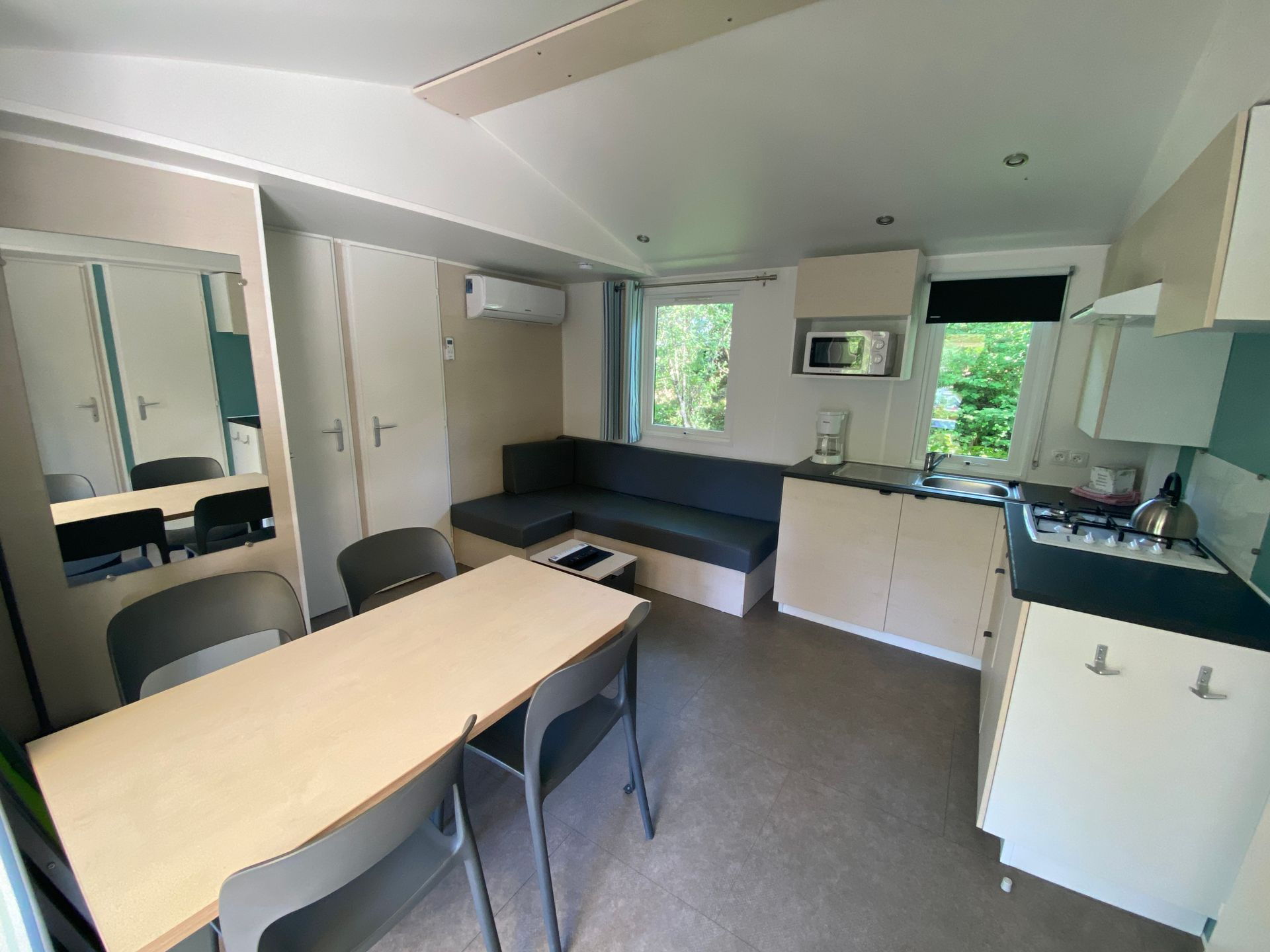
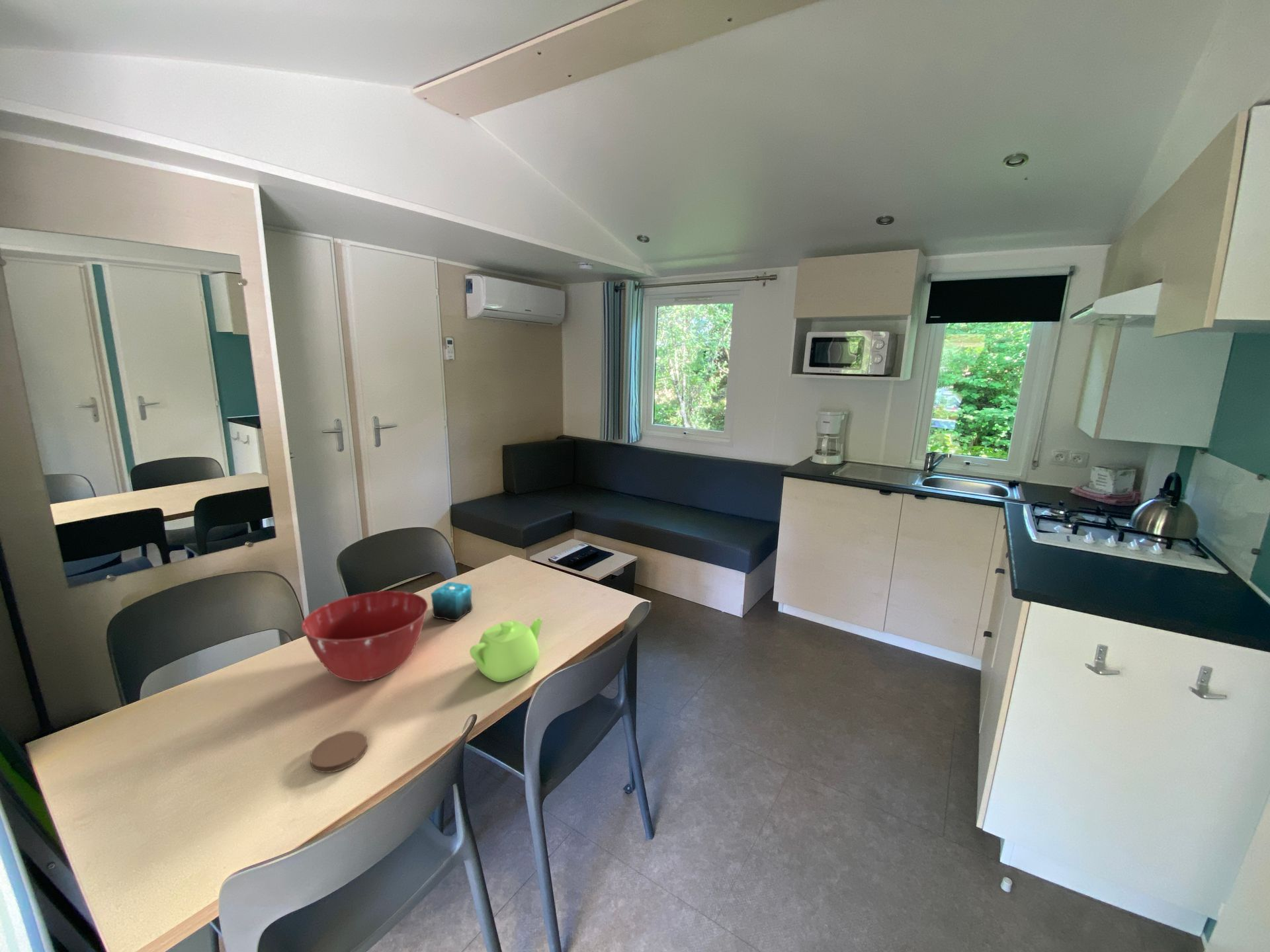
+ mixing bowl [300,590,429,682]
+ candle [430,581,474,621]
+ coaster [310,731,368,773]
+ teapot [469,617,543,683]
